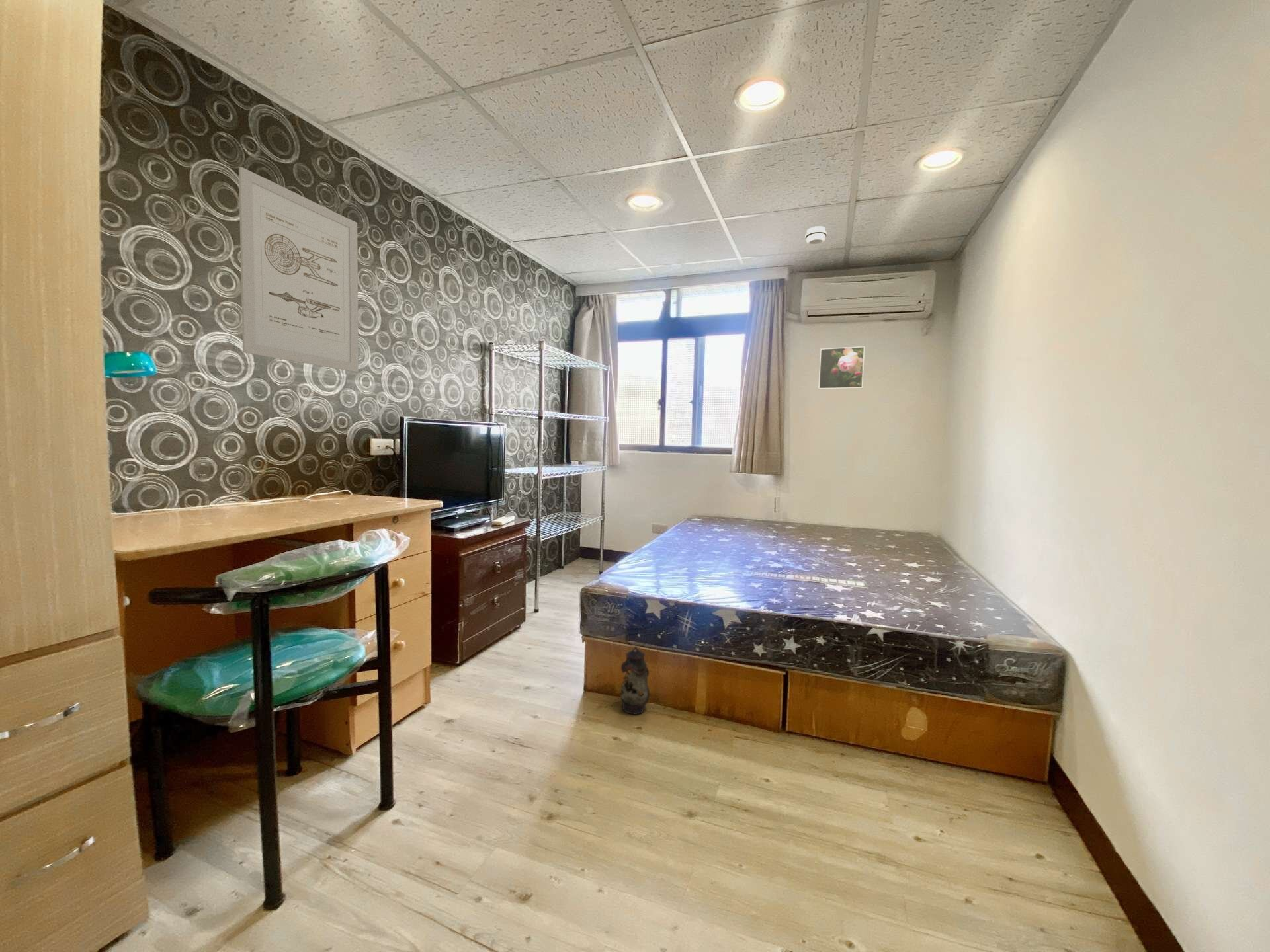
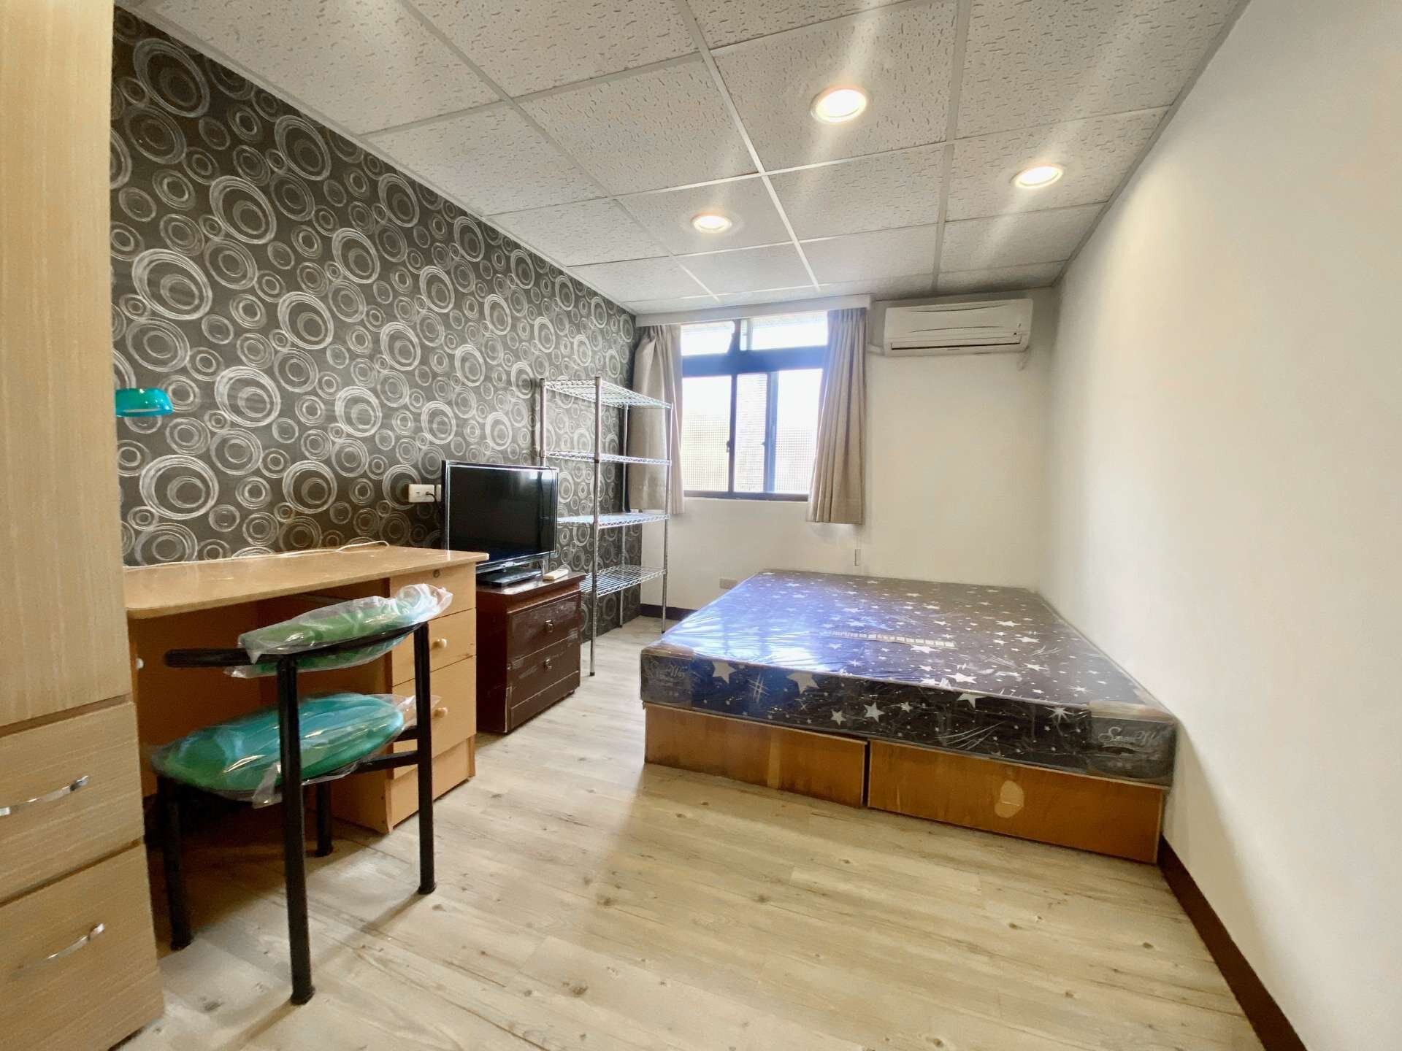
- lantern [620,624,650,715]
- wall art [238,166,359,372]
- smoke detector [804,225,827,246]
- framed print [818,346,865,390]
